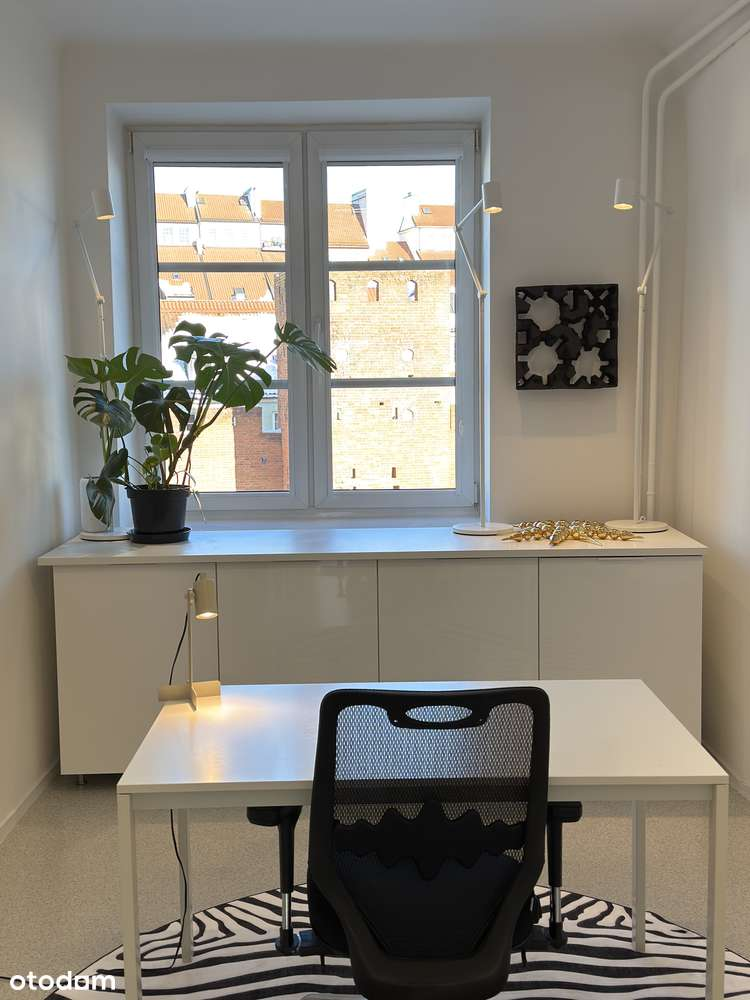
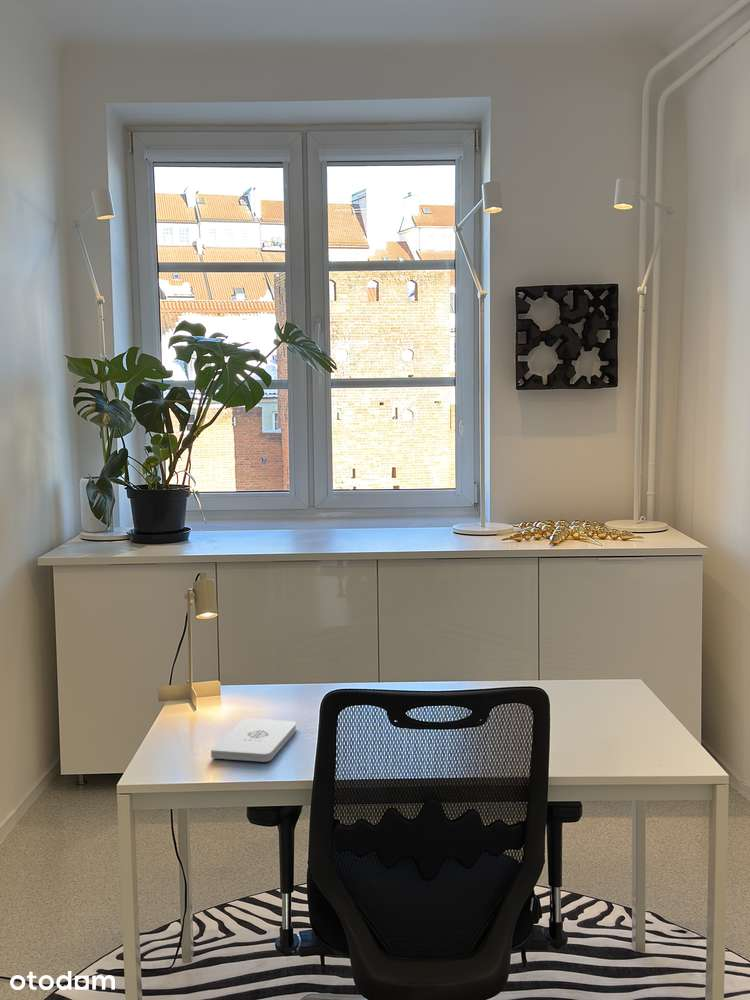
+ notepad [210,717,298,763]
